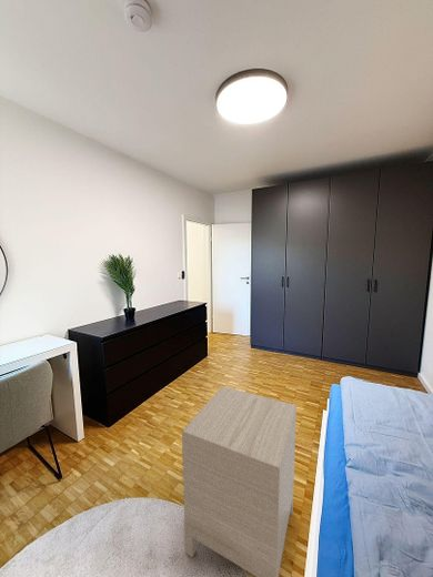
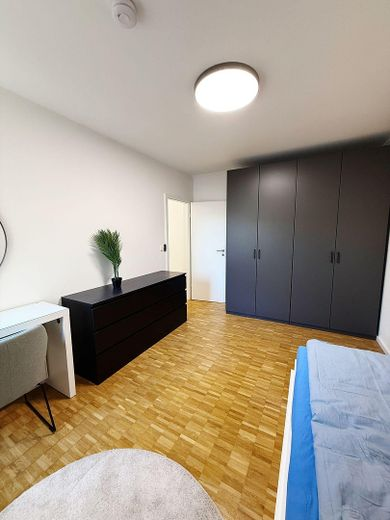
- nightstand [181,385,298,577]
